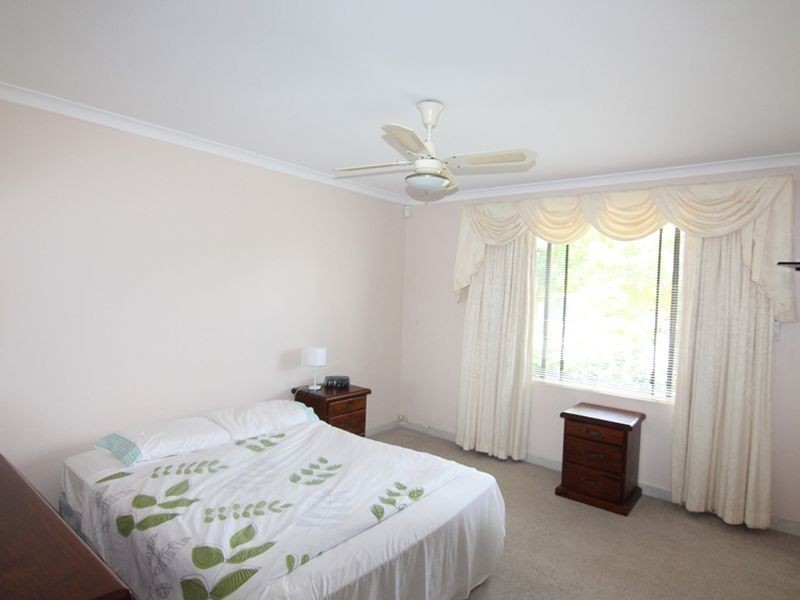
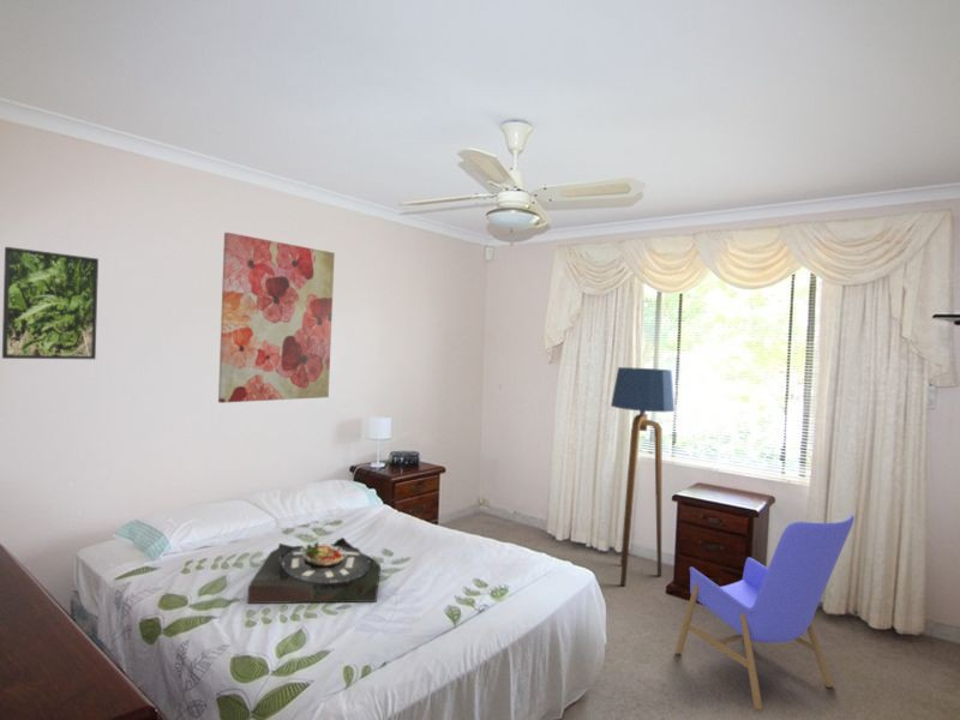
+ serving tray [247,536,382,605]
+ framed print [1,246,100,360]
+ armchair [674,514,856,712]
+ wall art [217,232,336,404]
+ floor lamp [610,366,676,587]
